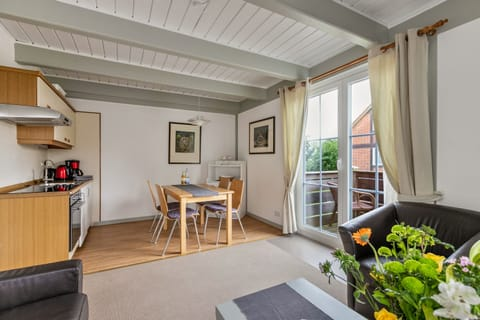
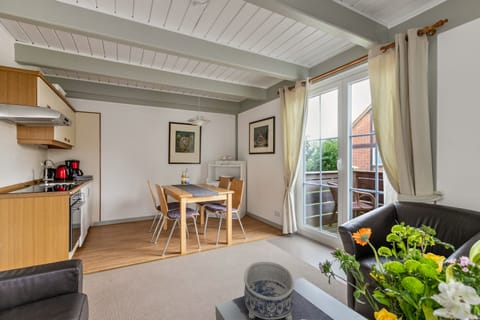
+ decorative bowl [243,261,295,320]
